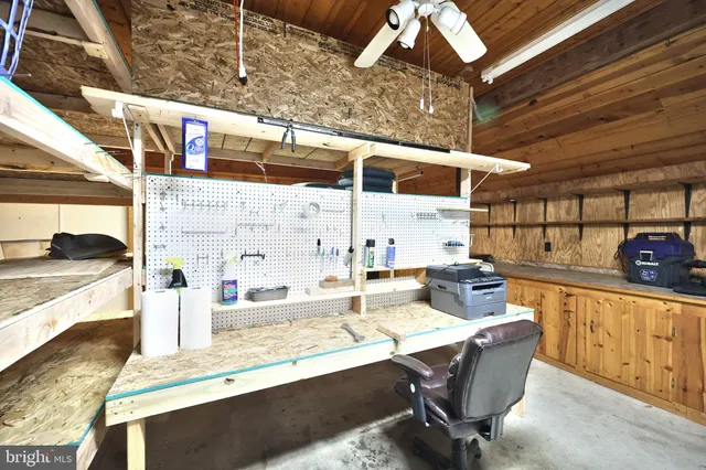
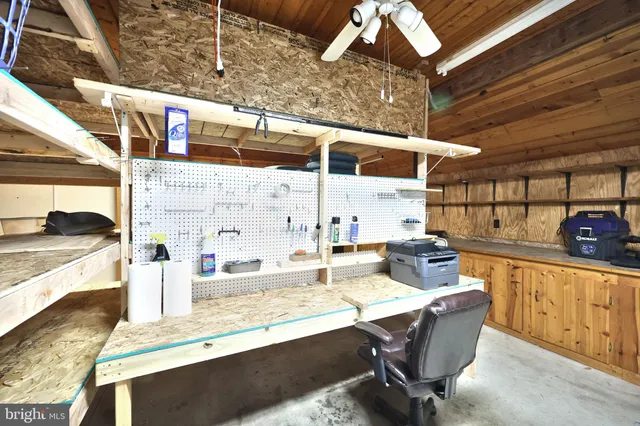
- wrench [340,322,366,342]
